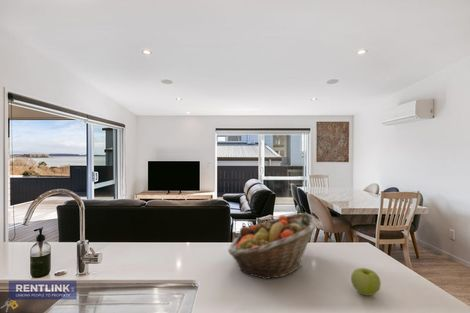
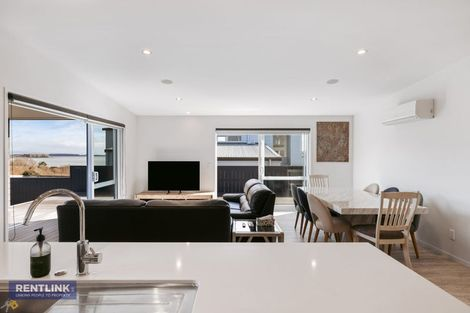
- fruit basket [227,212,320,280]
- apple [350,267,382,297]
